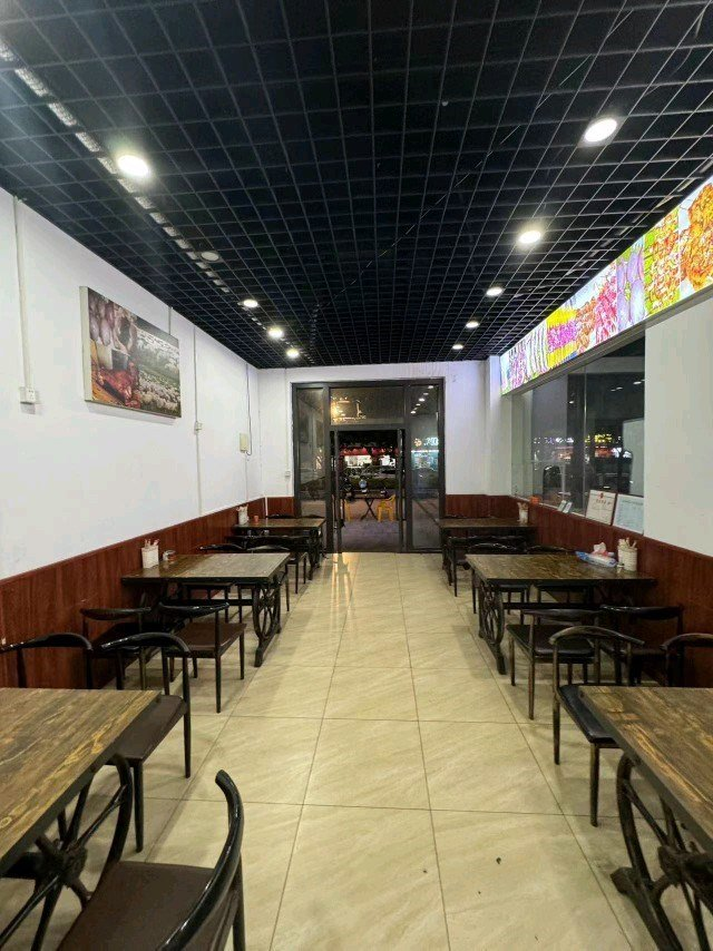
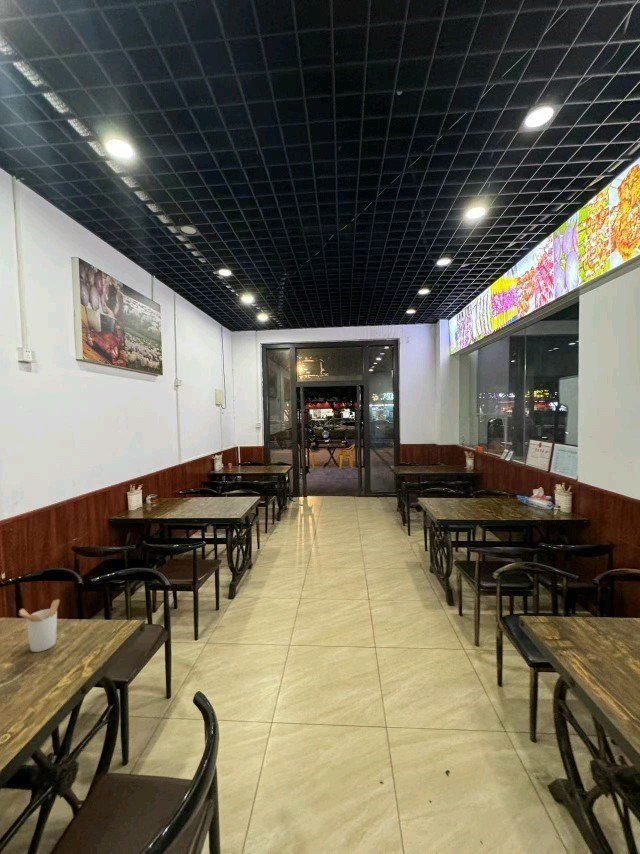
+ utensil holder [17,598,61,653]
